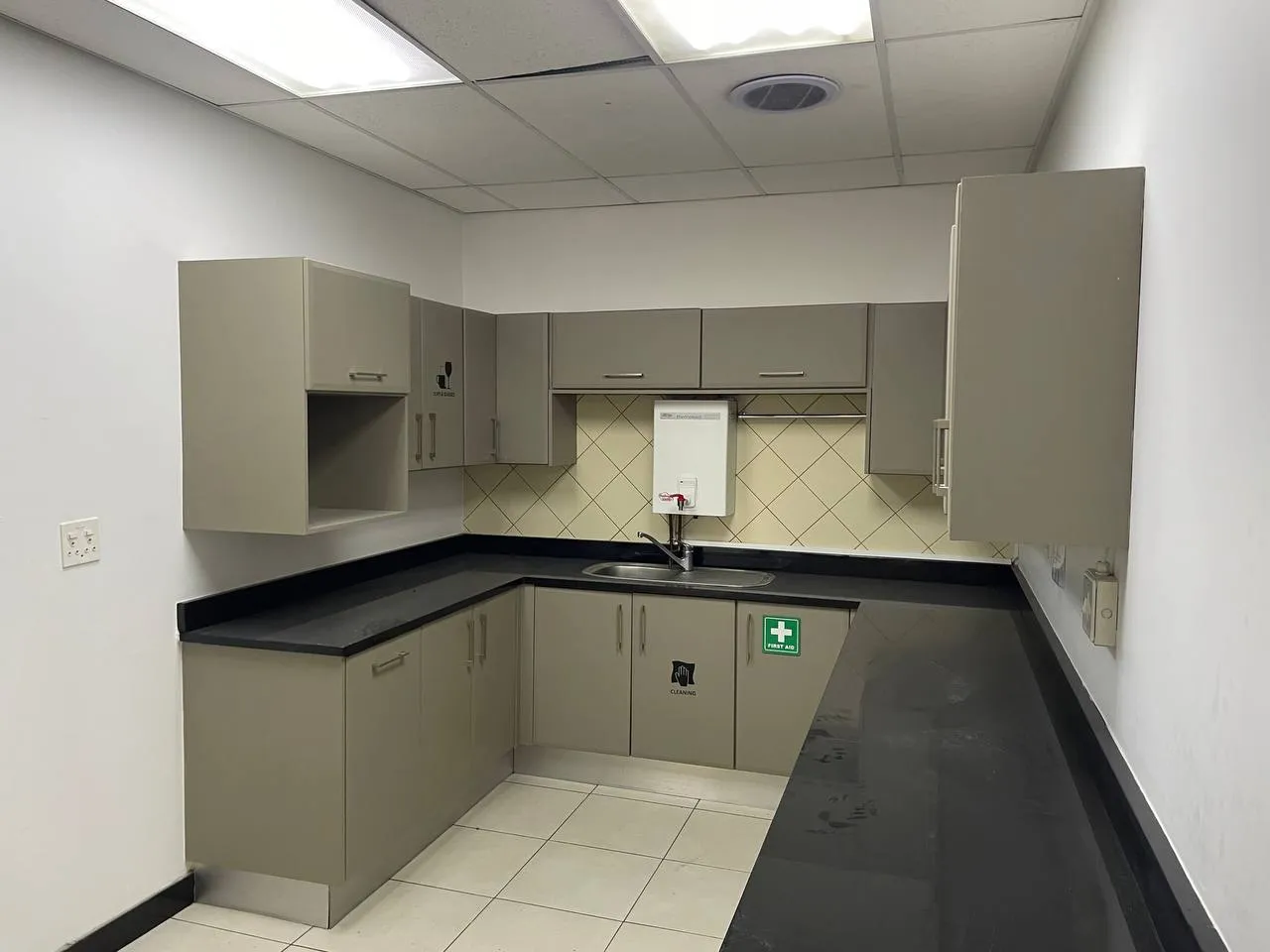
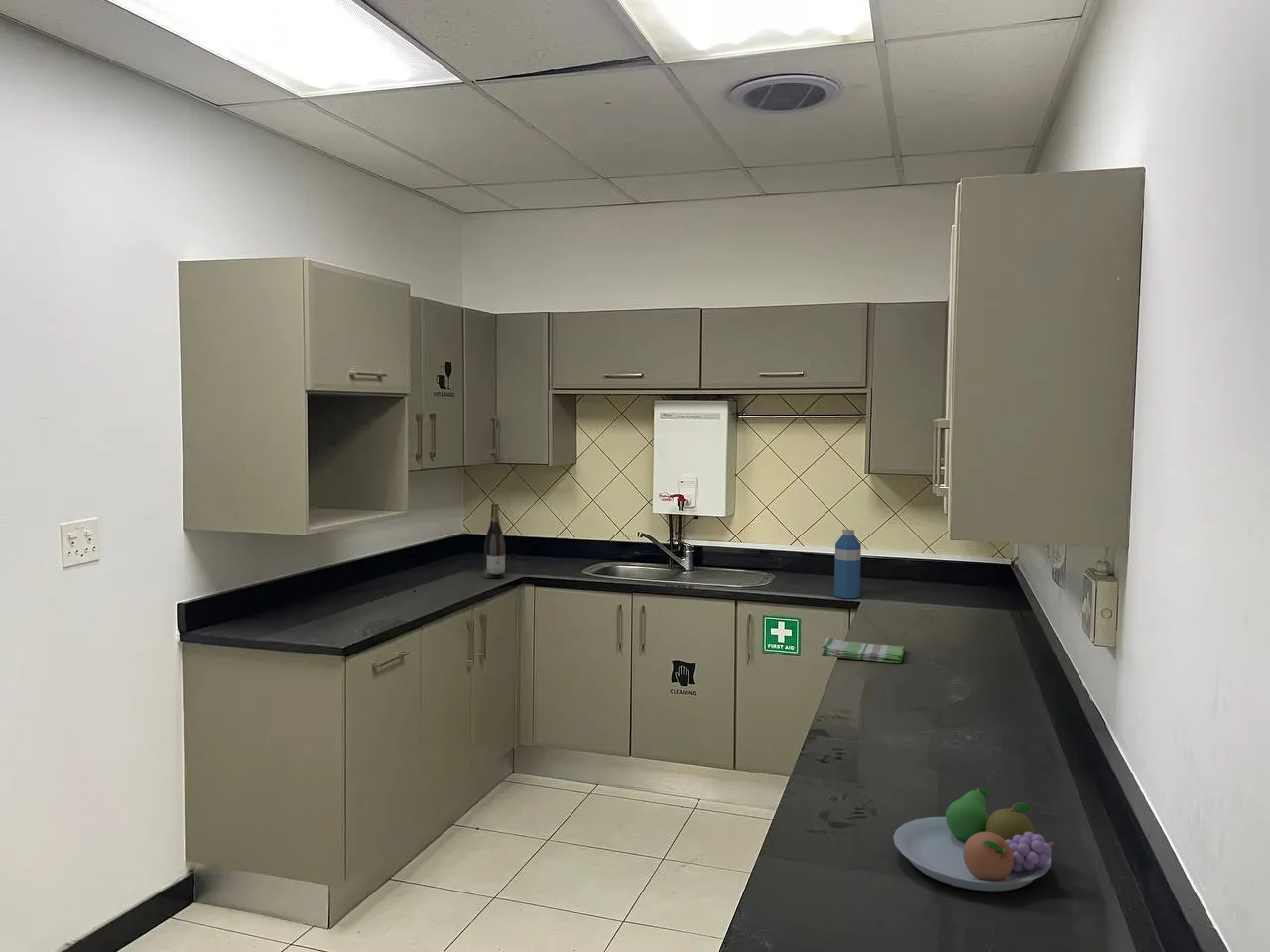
+ wine bottle [483,503,506,579]
+ water bottle [833,529,862,599]
+ fruit bowl [892,787,1055,892]
+ dish towel [820,636,906,664]
